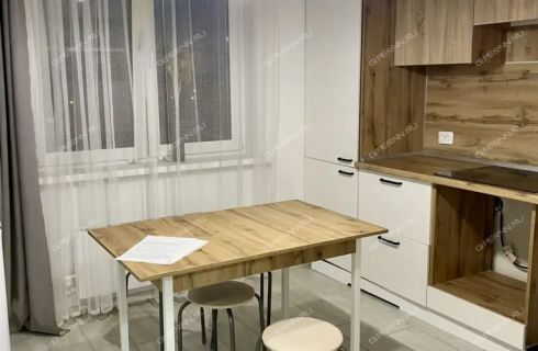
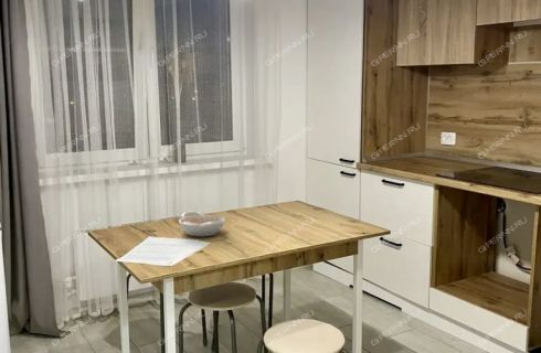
+ bowl [178,210,226,237]
